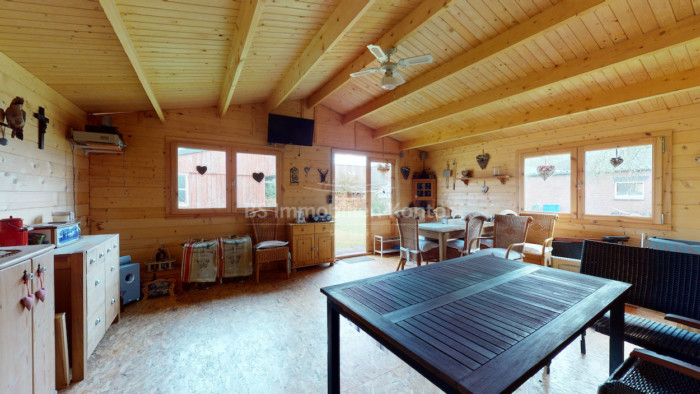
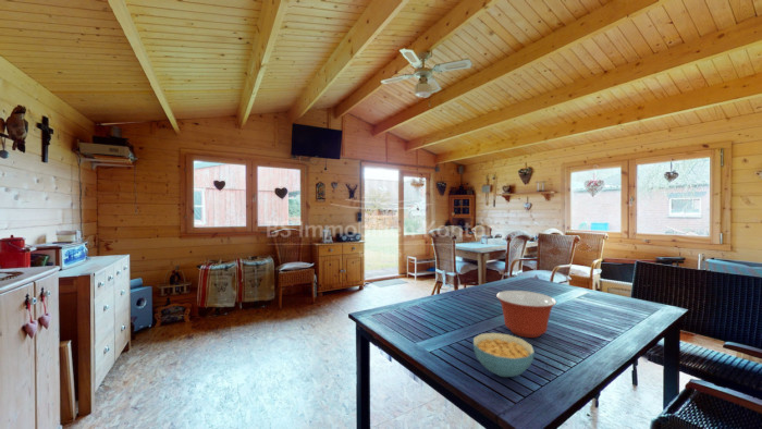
+ cereal bowl [472,332,536,378]
+ mixing bowl [495,290,557,339]
